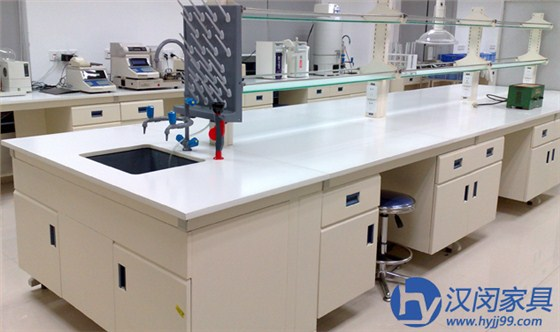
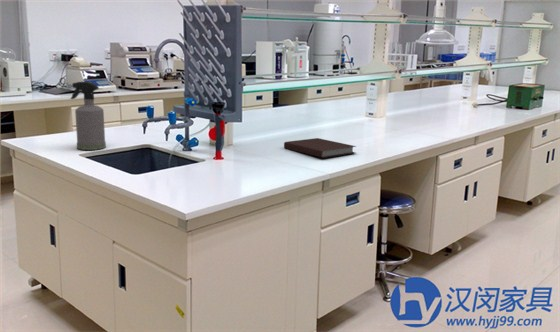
+ spray bottle [70,80,107,151]
+ notebook [283,137,357,159]
